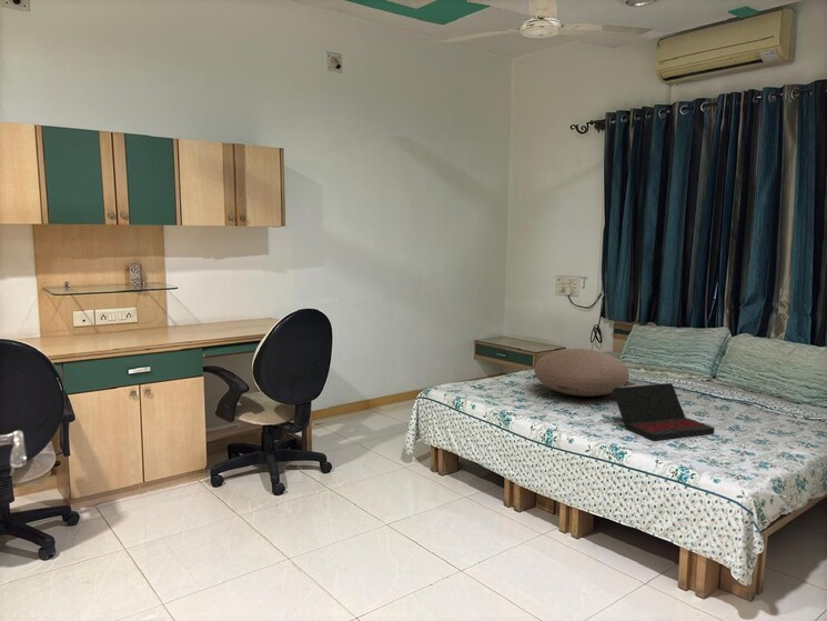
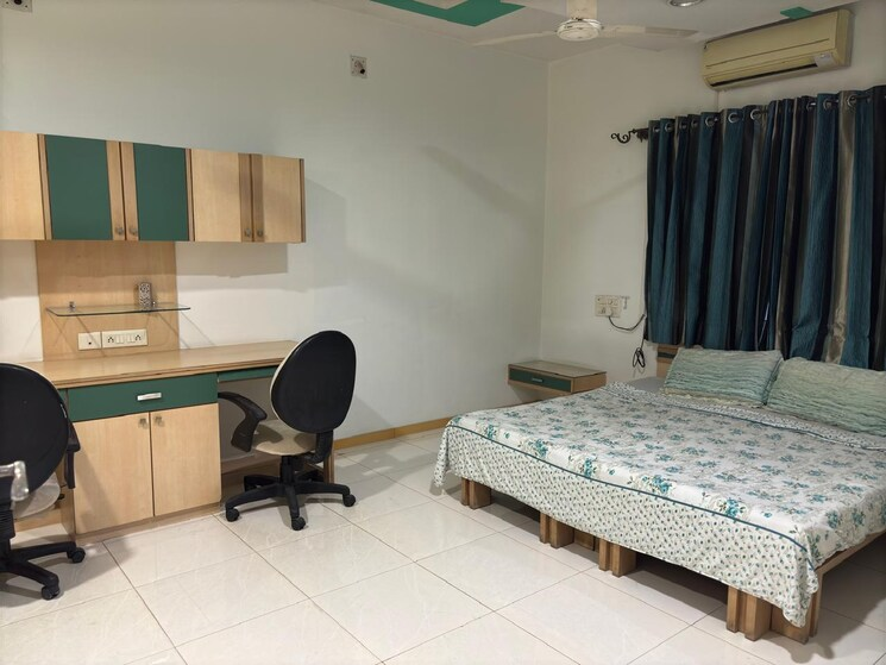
- cushion [530,348,638,398]
- laptop [612,382,716,442]
